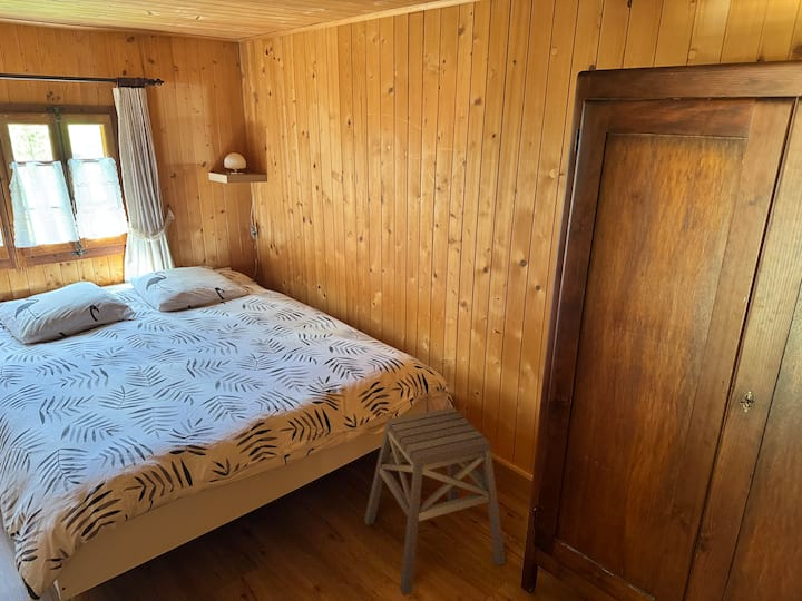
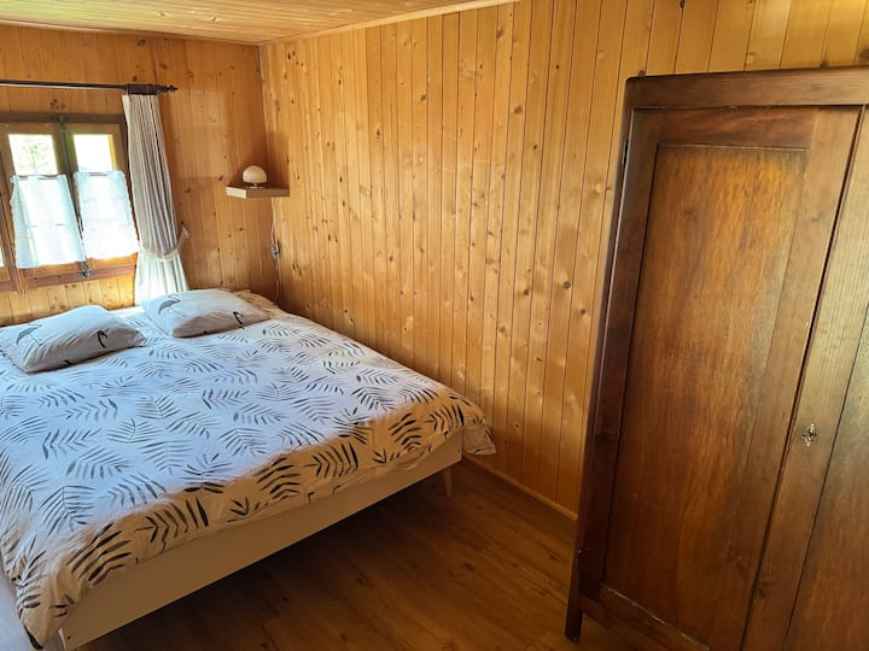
- stool [363,406,507,597]
